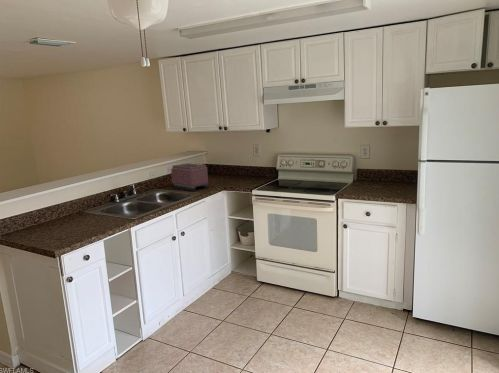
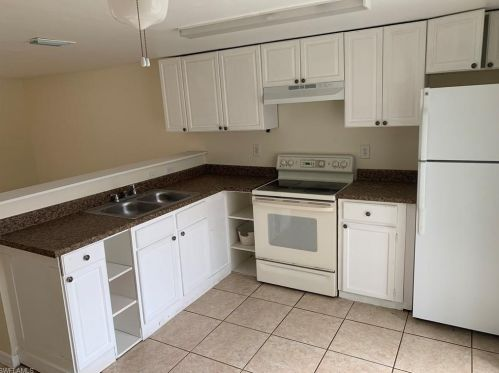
- toaster [170,162,209,192]
